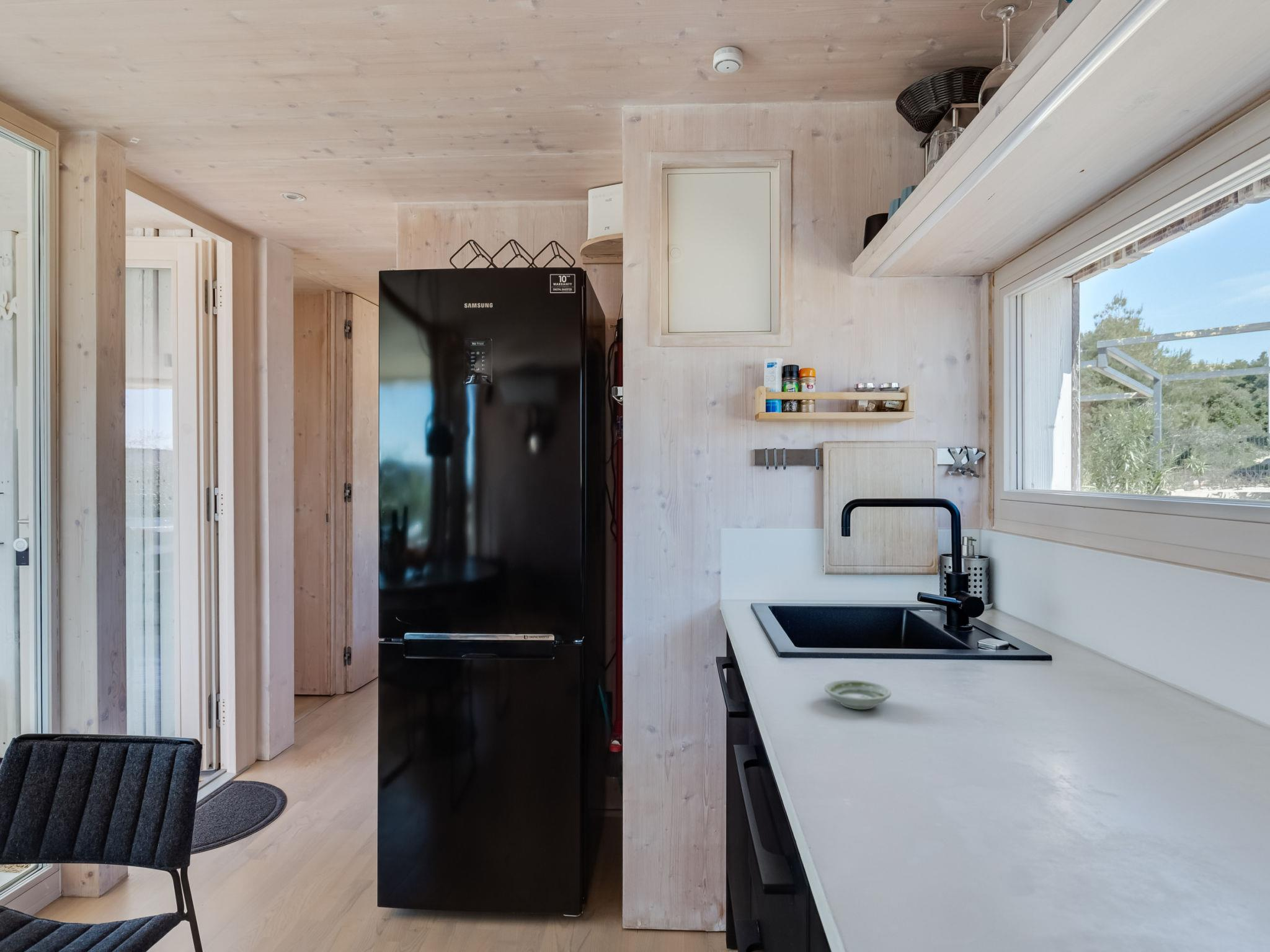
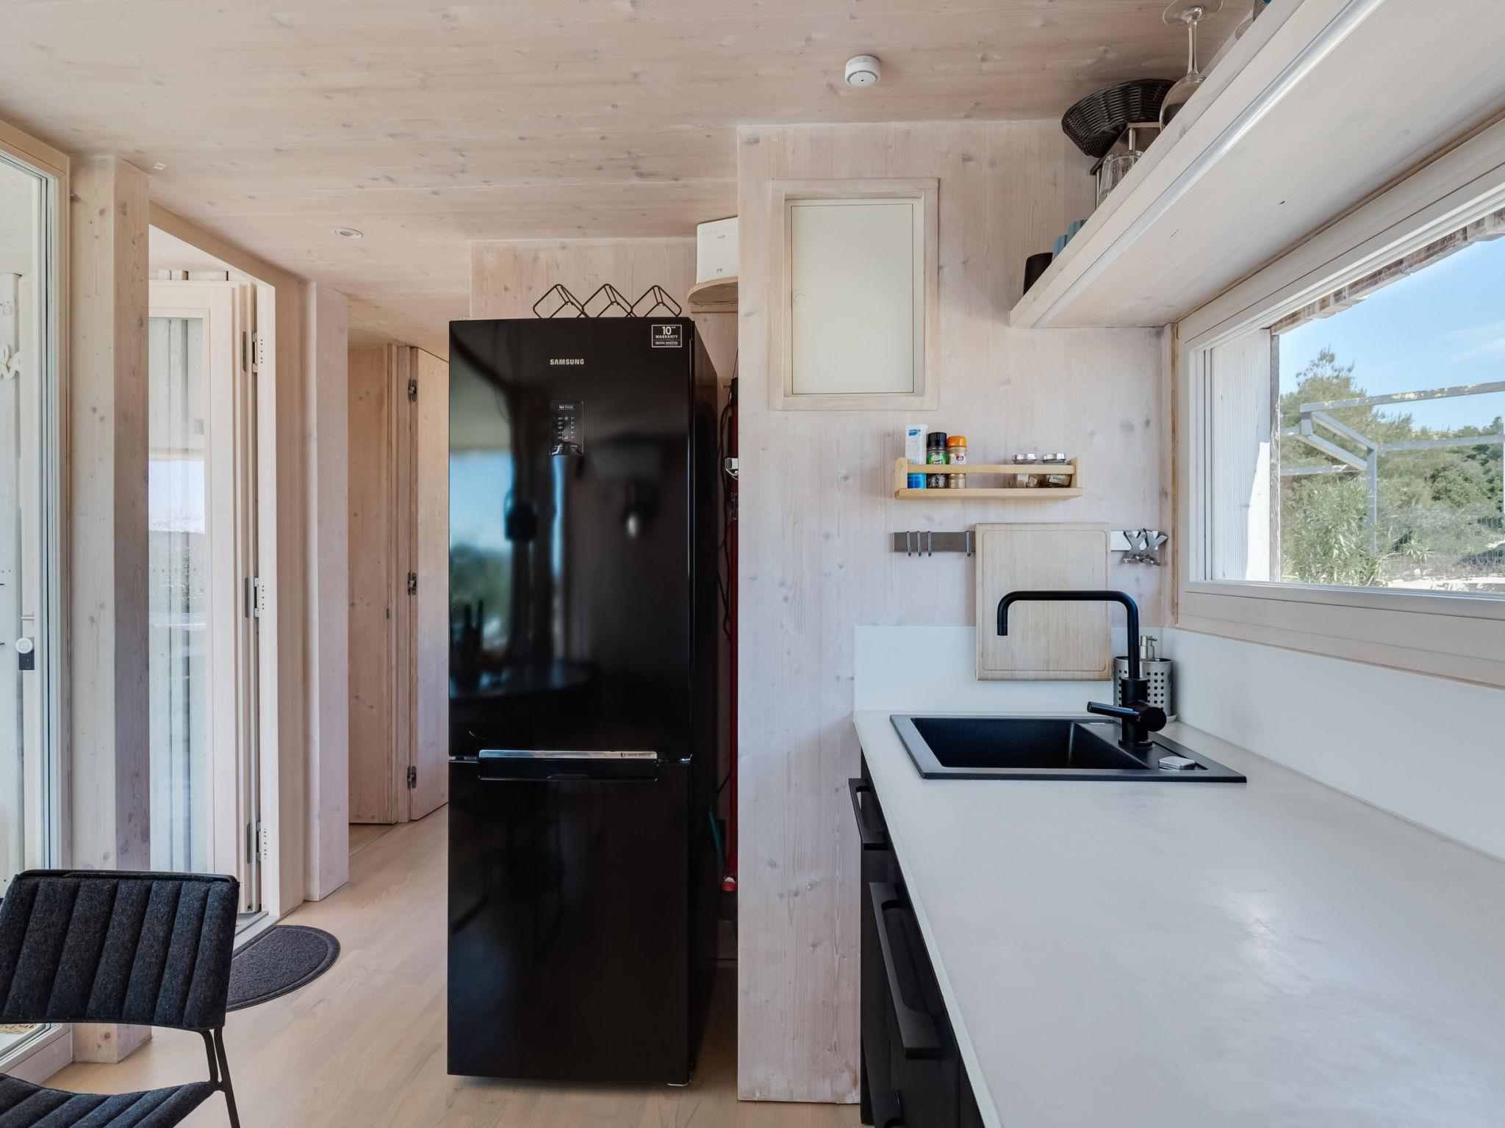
- saucer [824,679,892,710]
